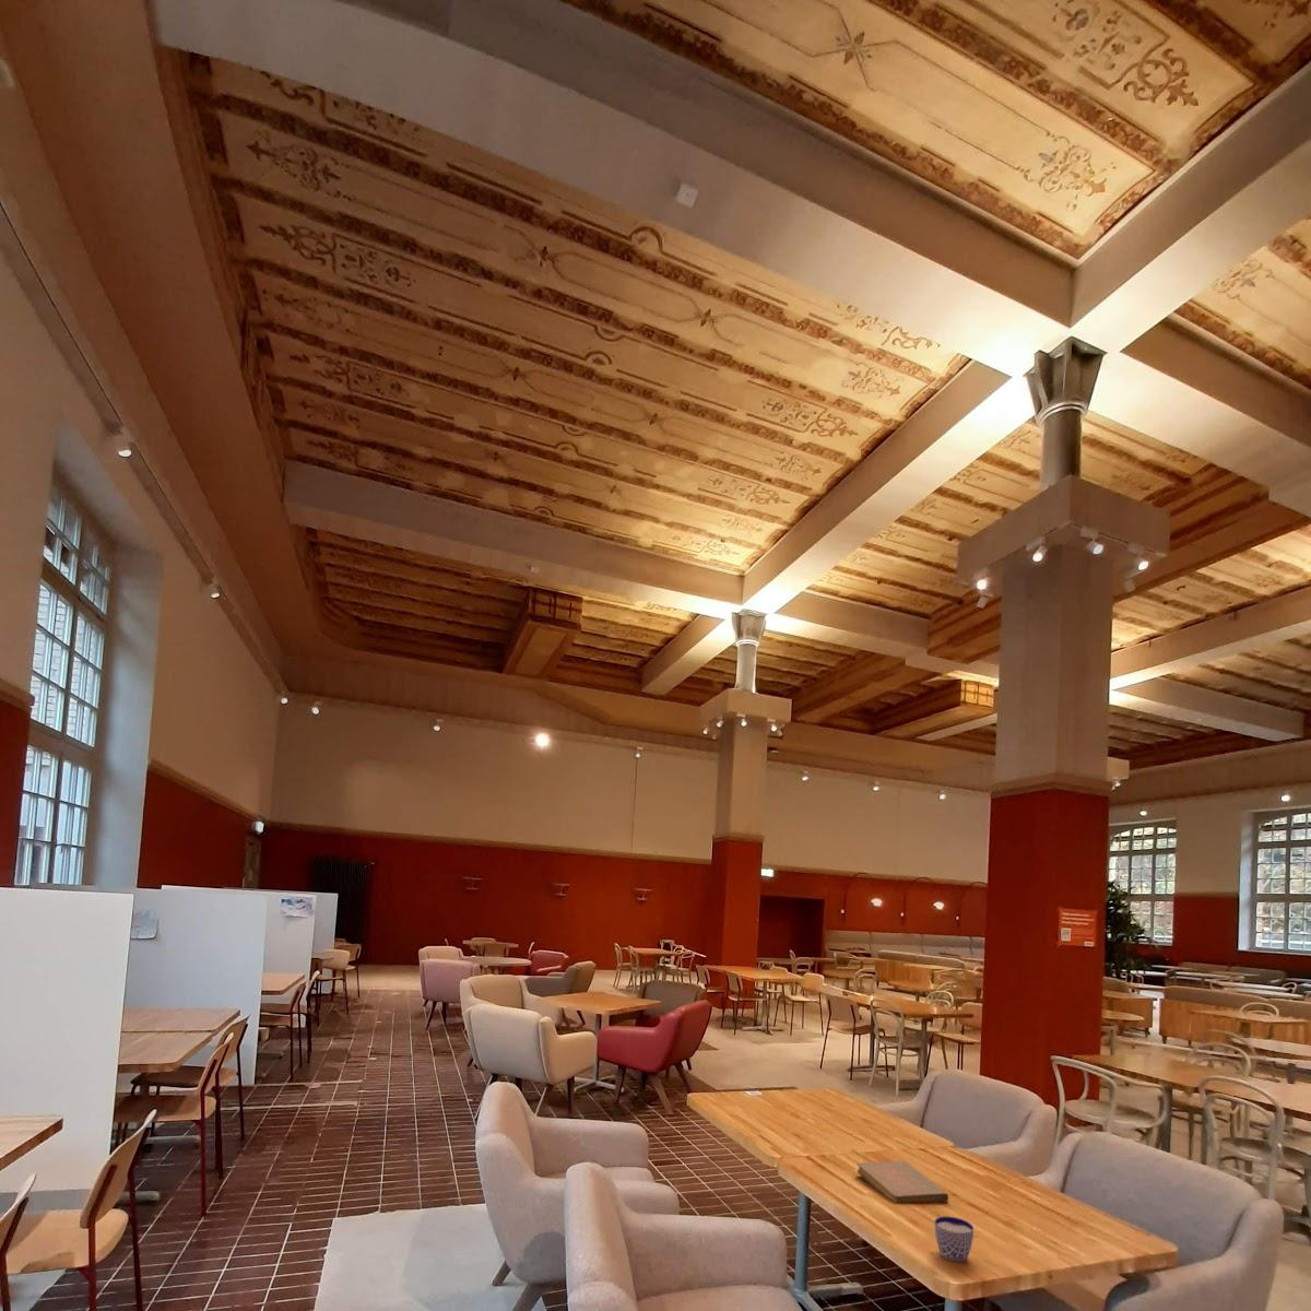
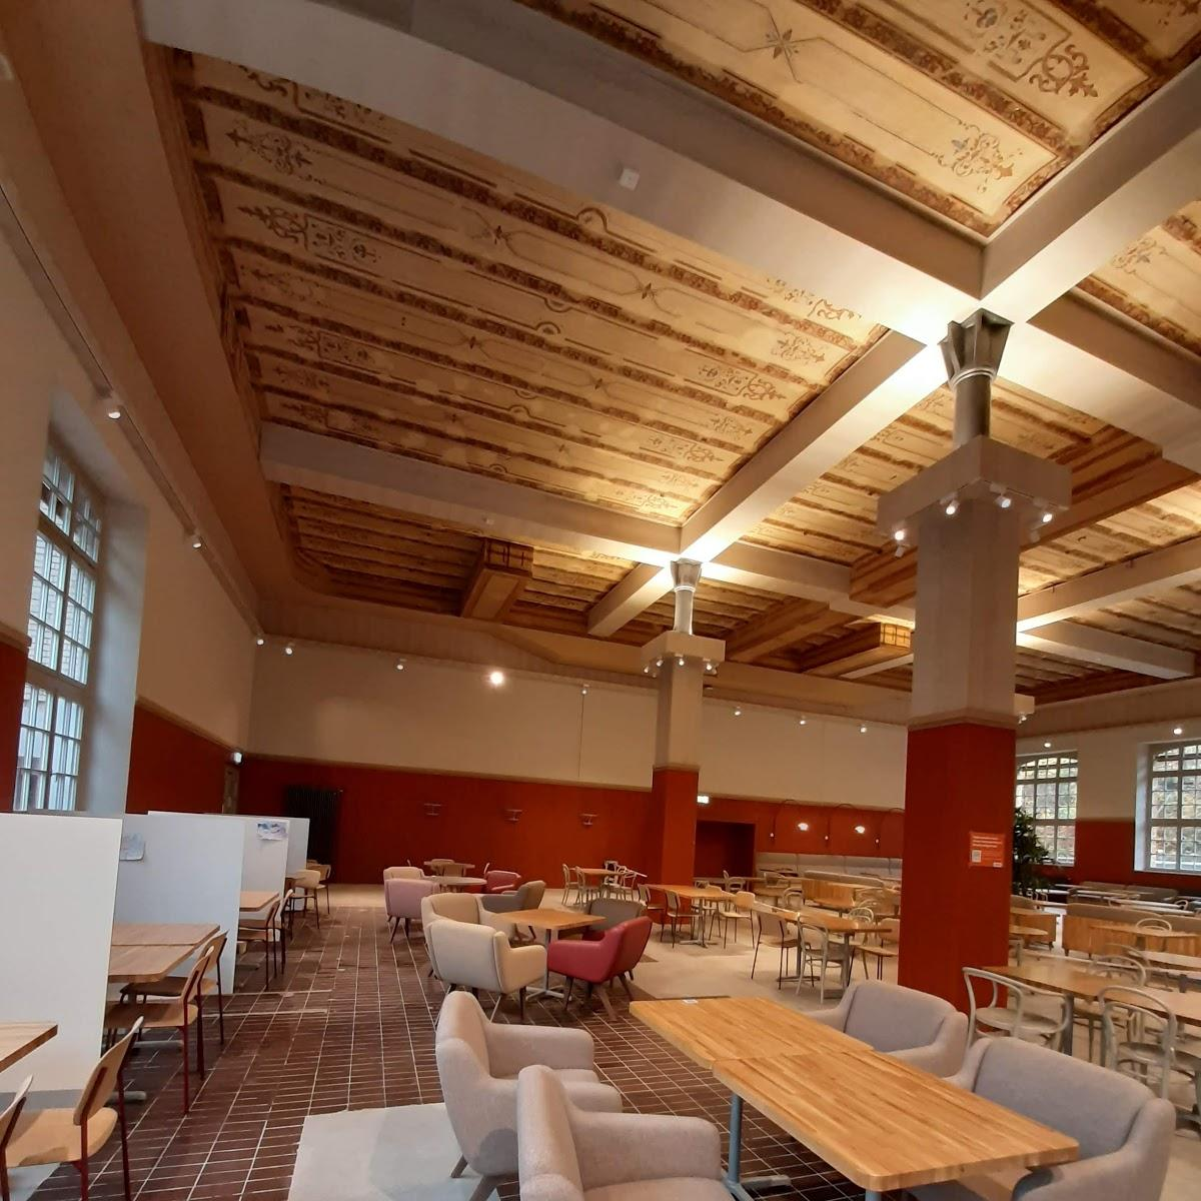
- notebook [856,1160,950,1203]
- cup [933,1215,975,1263]
